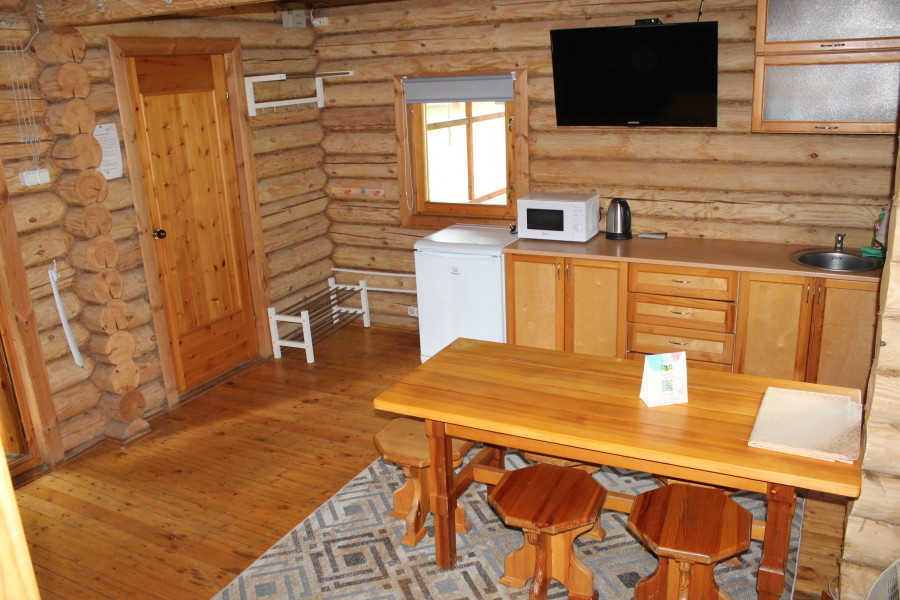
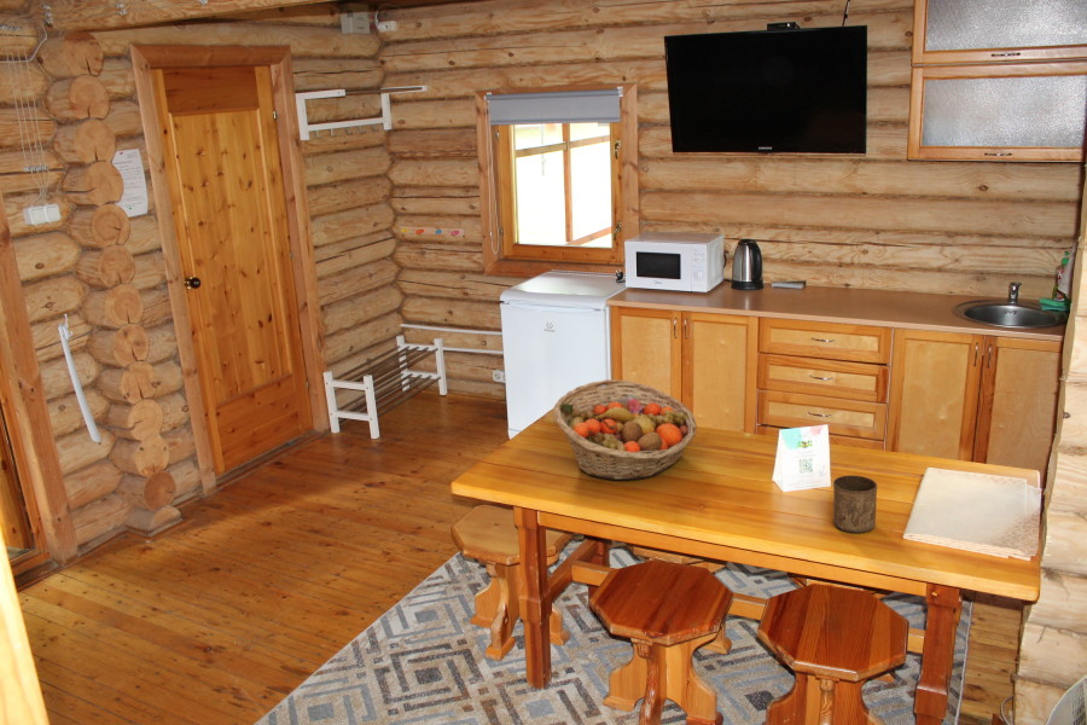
+ fruit basket [552,378,698,481]
+ cup [832,474,878,534]
